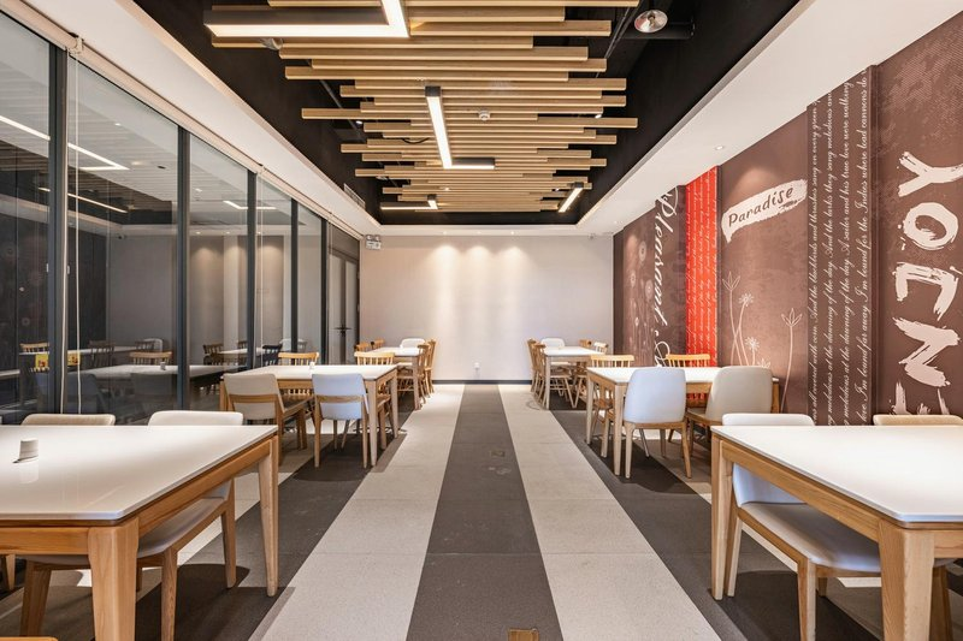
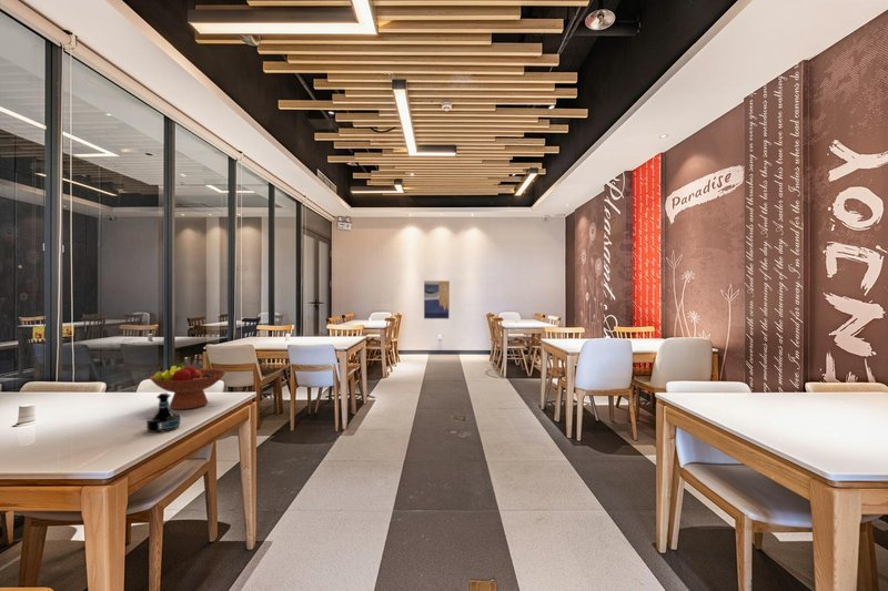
+ tequila bottle [145,391,181,434]
+ wall art [423,279,451,319]
+ fruit bowl [149,363,228,410]
